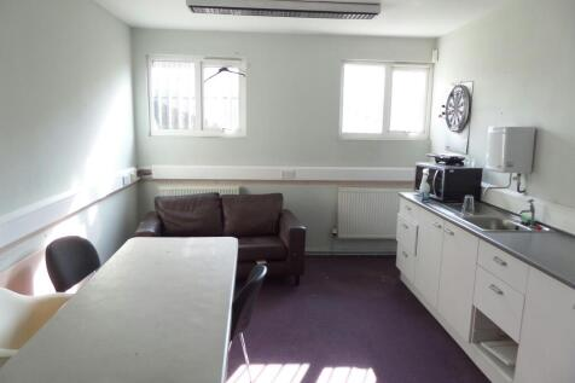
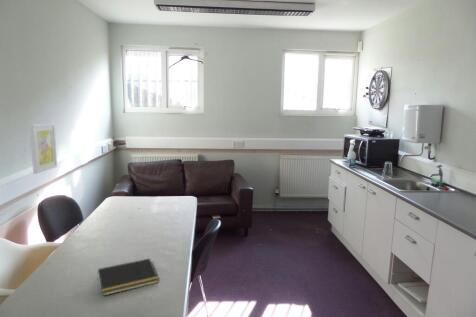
+ wall art [29,122,58,175]
+ notepad [96,257,160,297]
